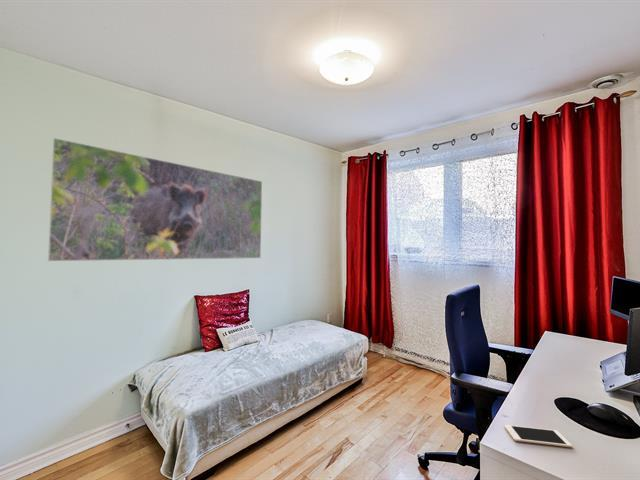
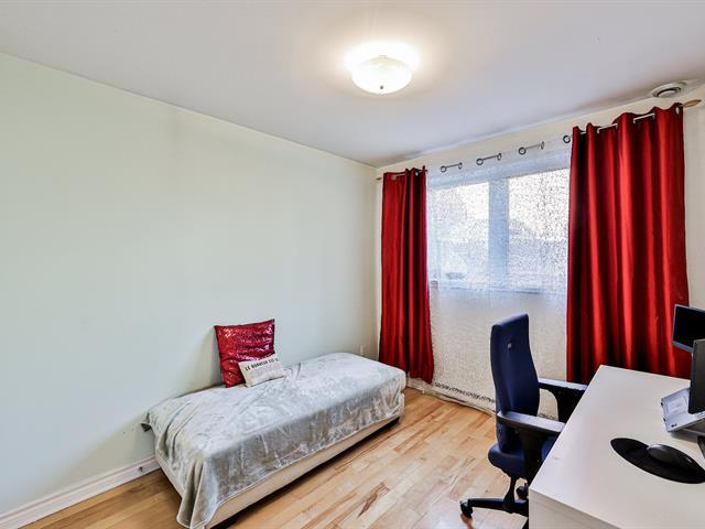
- cell phone [503,424,573,448]
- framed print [47,137,263,262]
